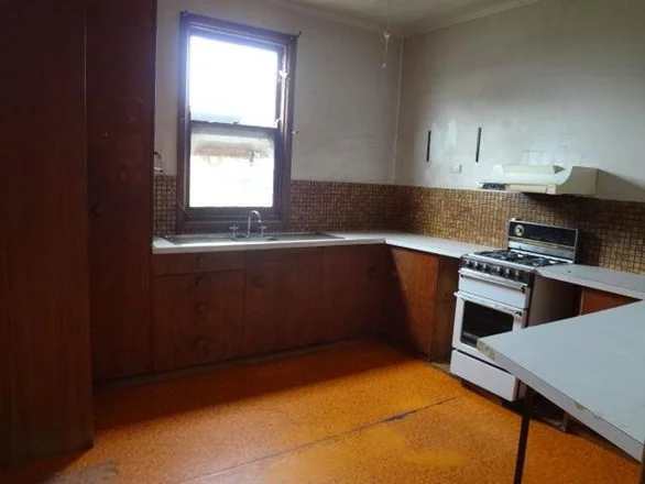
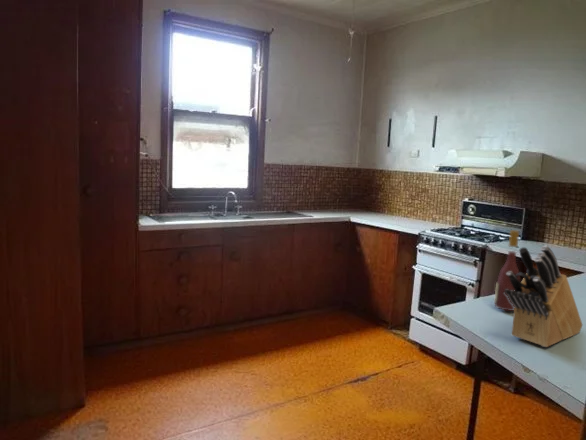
+ knife block [504,245,584,348]
+ wine bottle [493,229,521,312]
